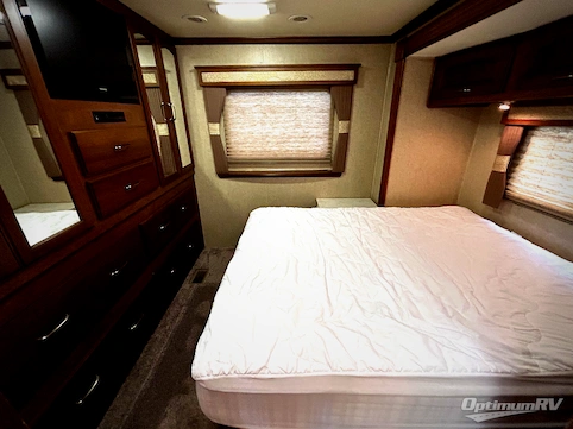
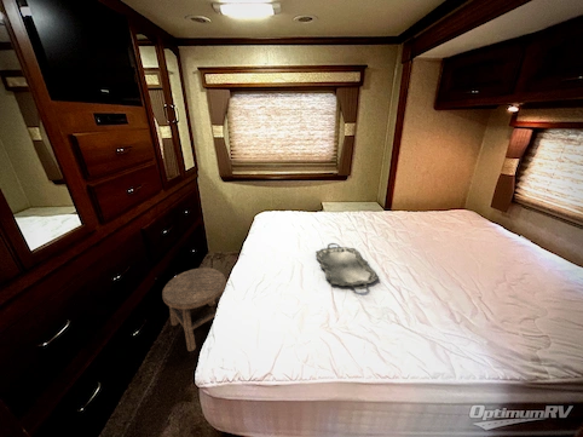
+ serving tray [314,242,380,291]
+ stool [161,266,227,352]
